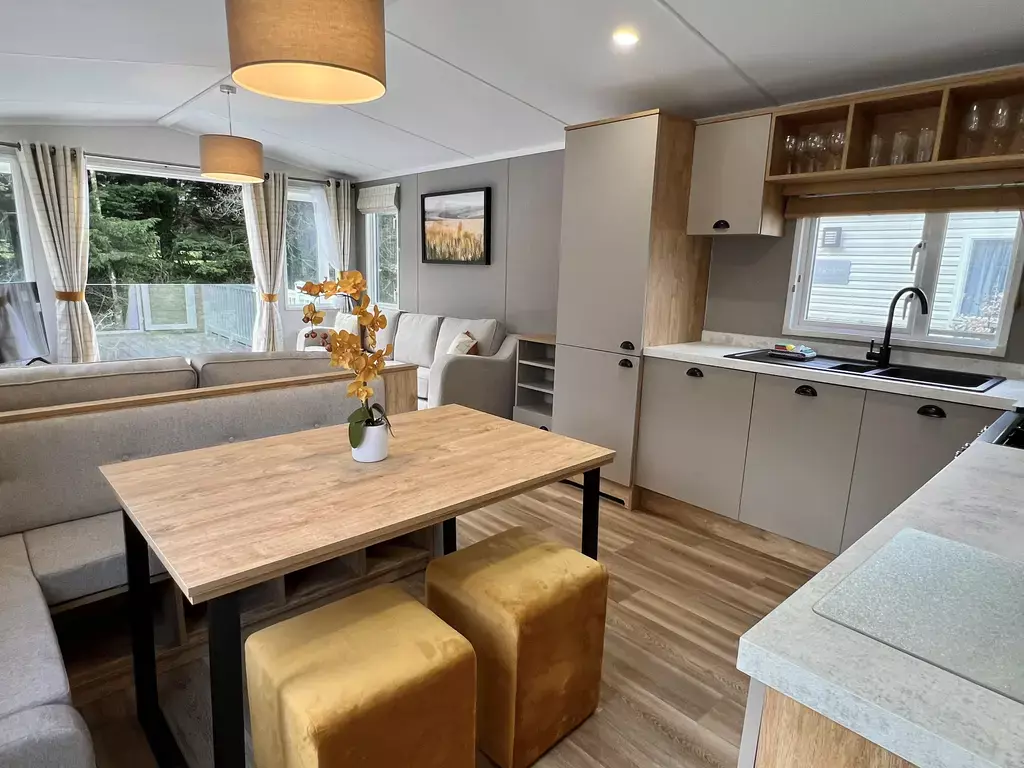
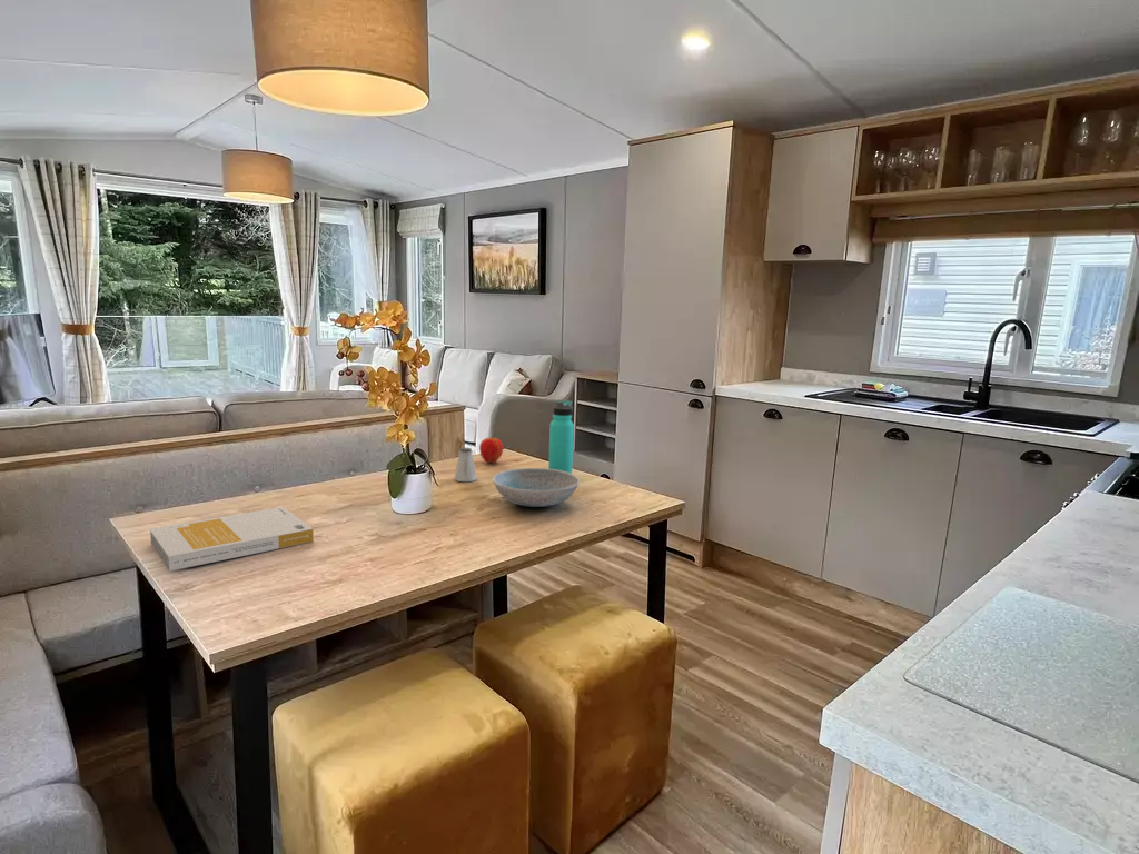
+ thermos bottle [547,399,575,474]
+ apple [478,434,504,465]
+ saltshaker [453,447,478,483]
+ dish [492,467,581,508]
+ book [149,506,315,572]
